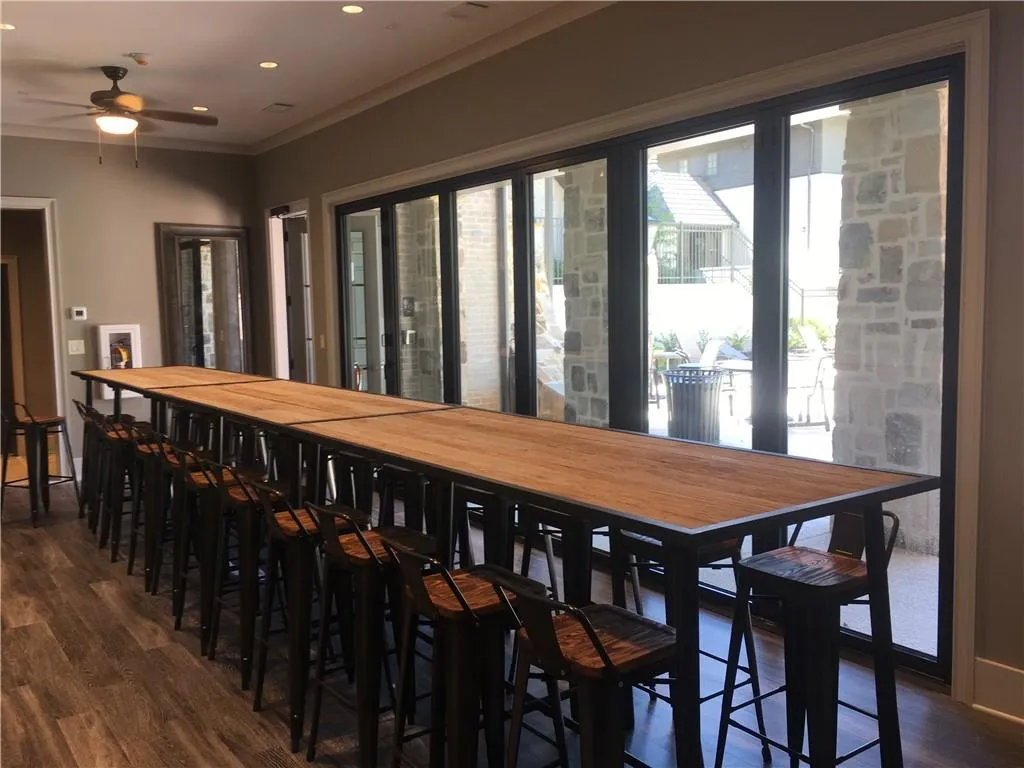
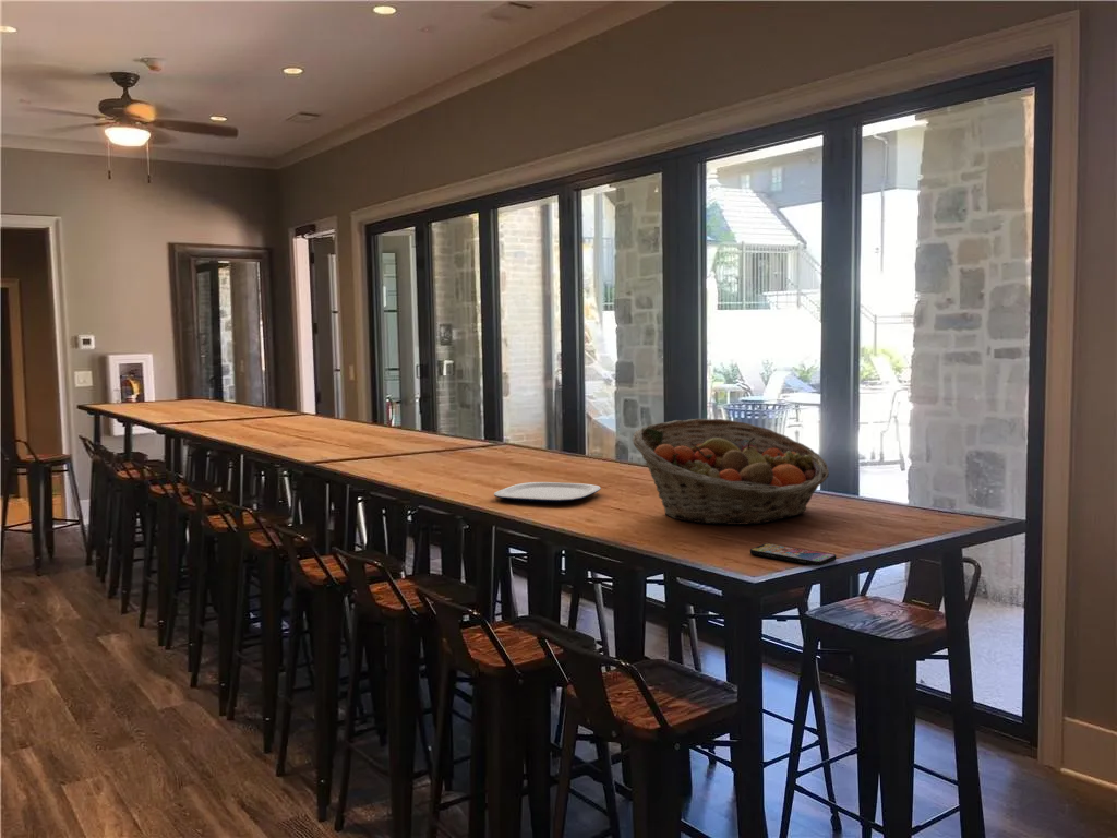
+ smartphone [749,542,838,566]
+ plate [493,481,602,503]
+ fruit basket [632,418,830,526]
